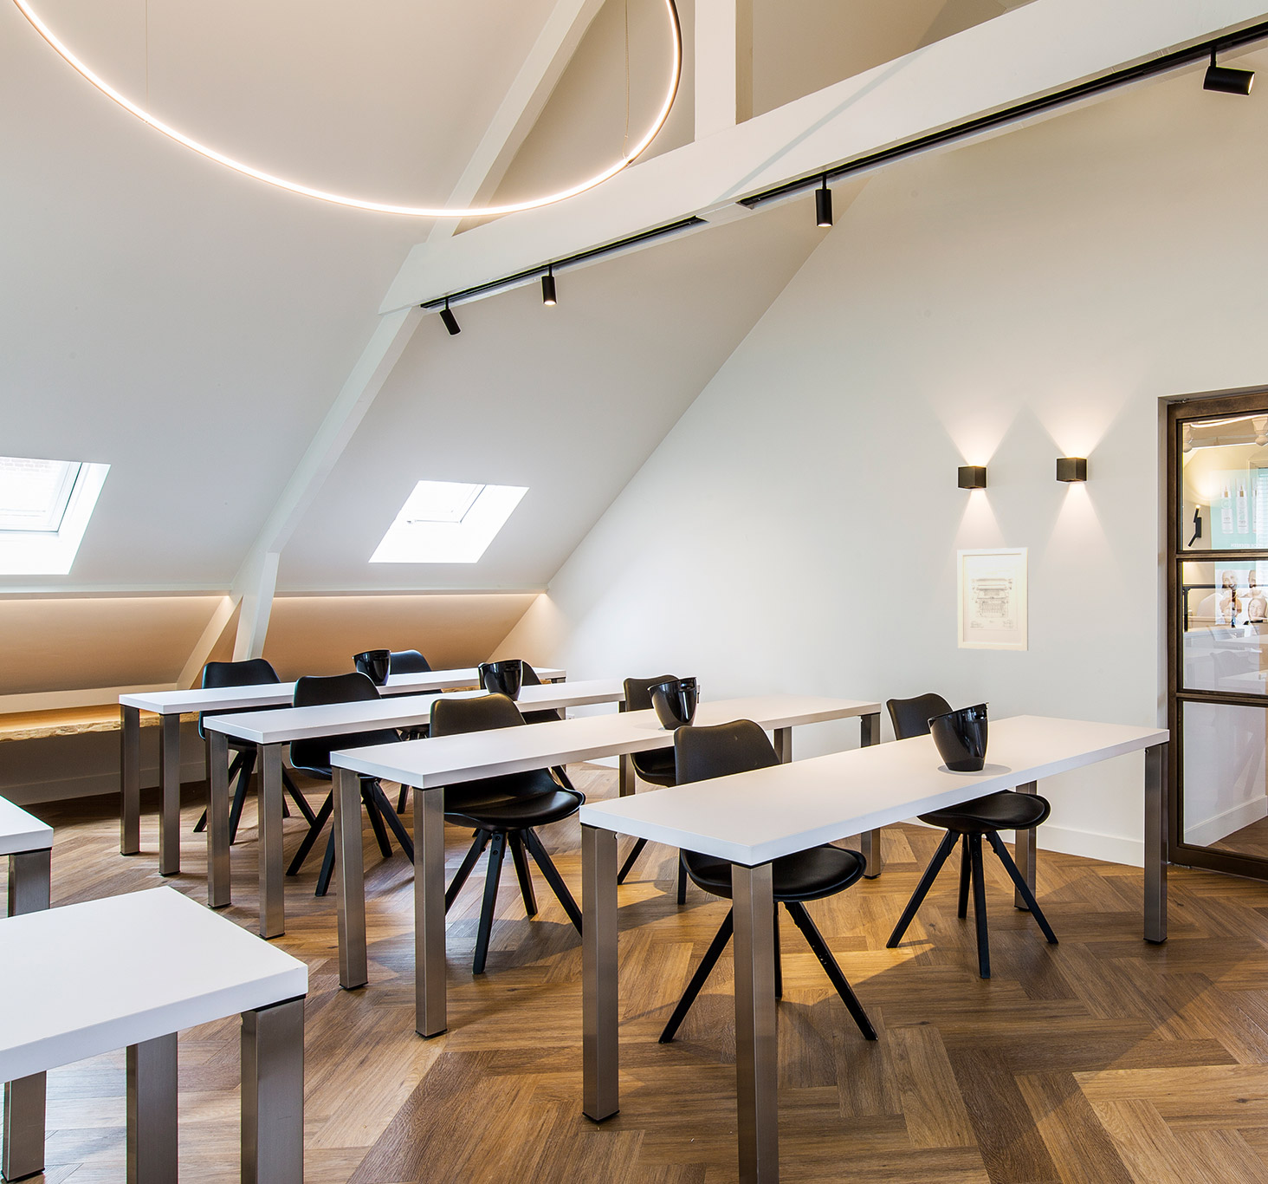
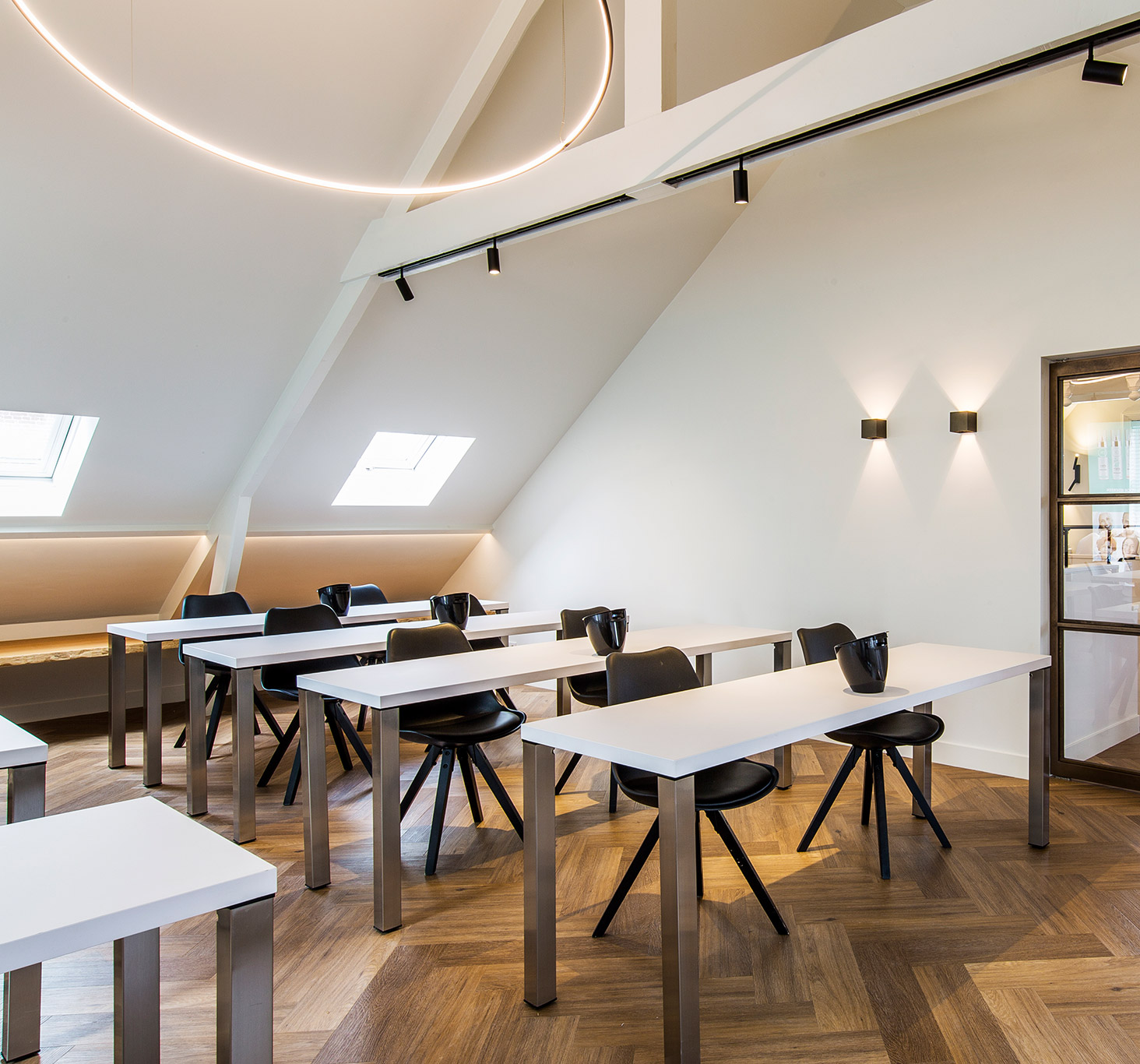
- wall art [957,546,1029,652]
